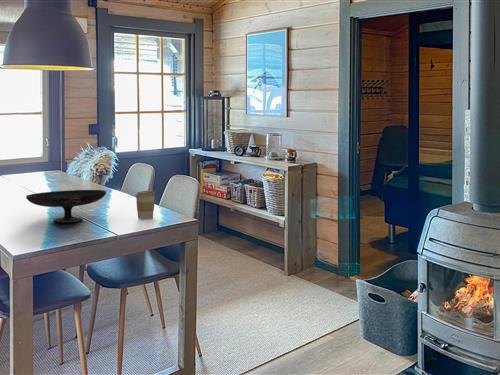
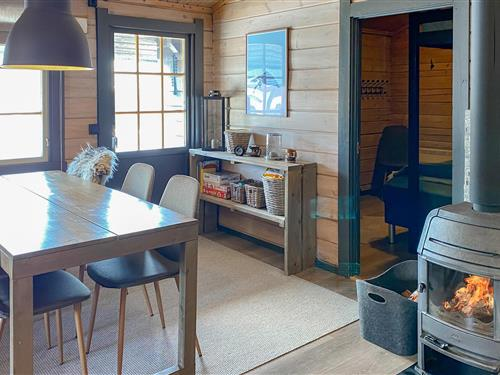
- decorative bowl [25,189,107,223]
- coffee cup [134,189,156,220]
